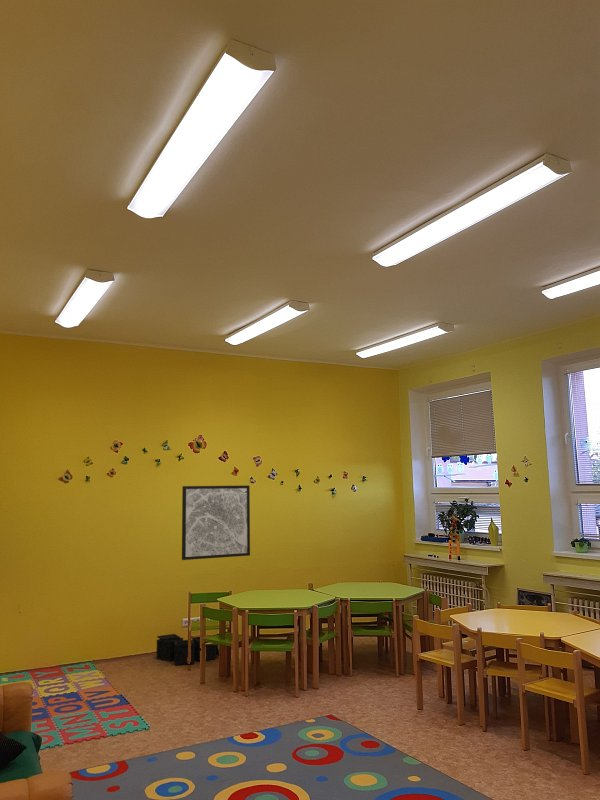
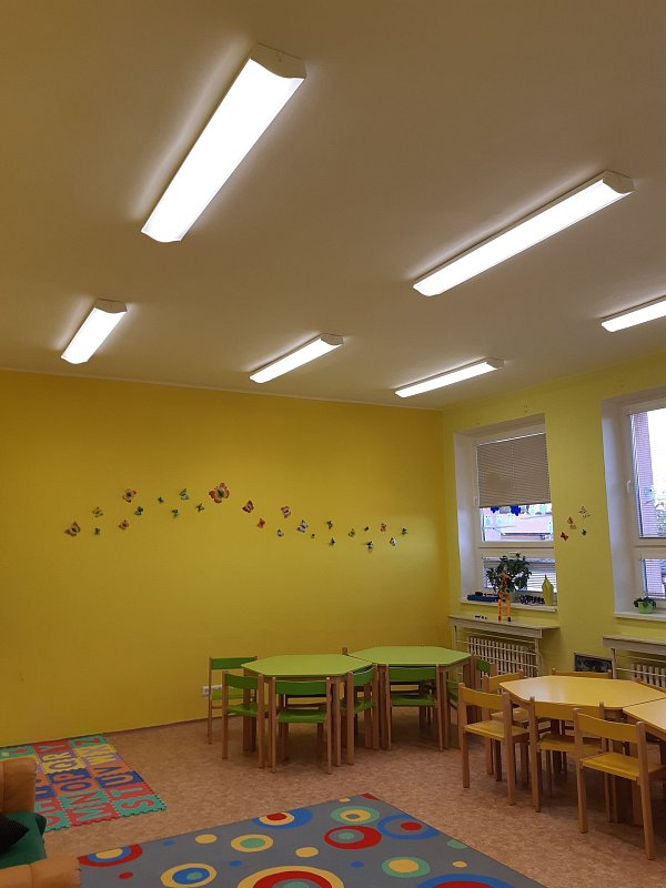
- storage bin [156,633,220,666]
- wall art [181,485,251,561]
